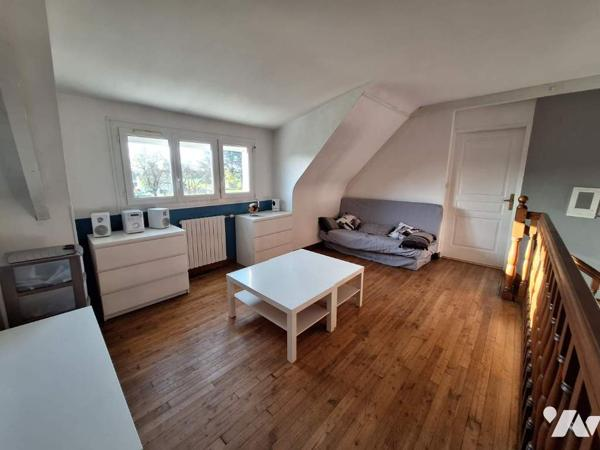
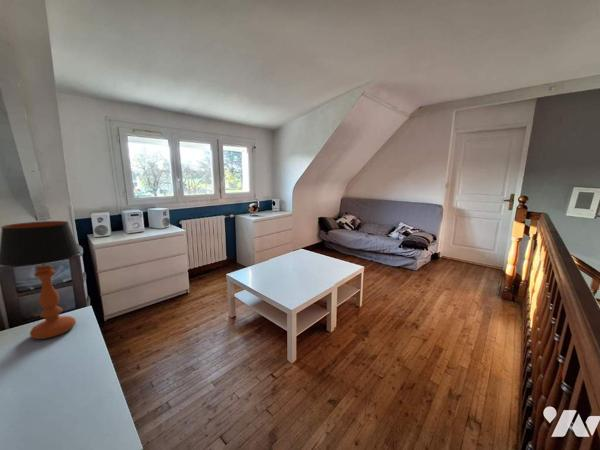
+ table lamp [0,220,81,340]
